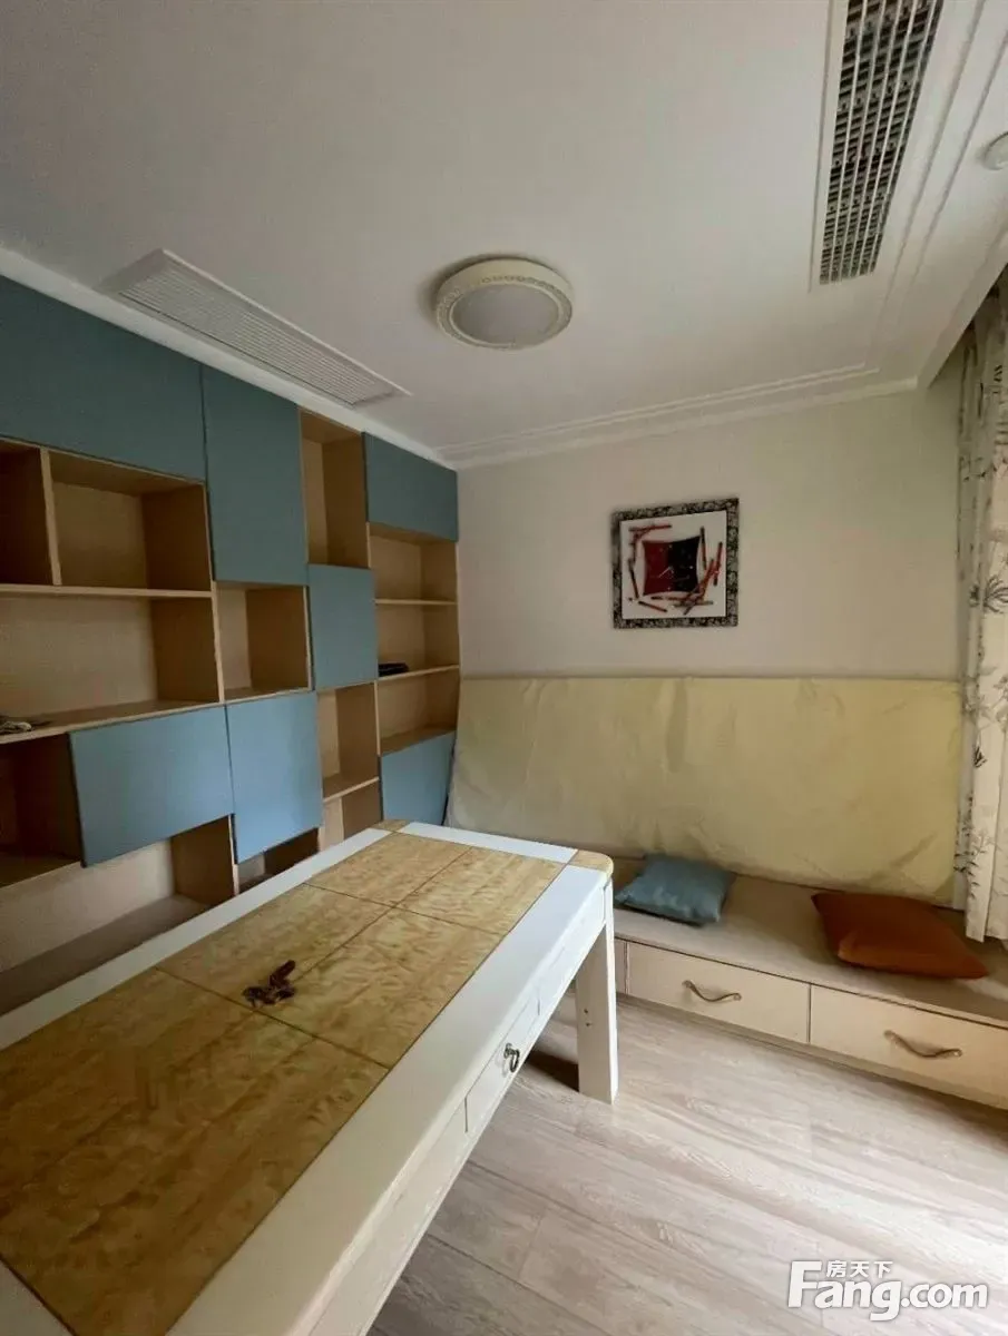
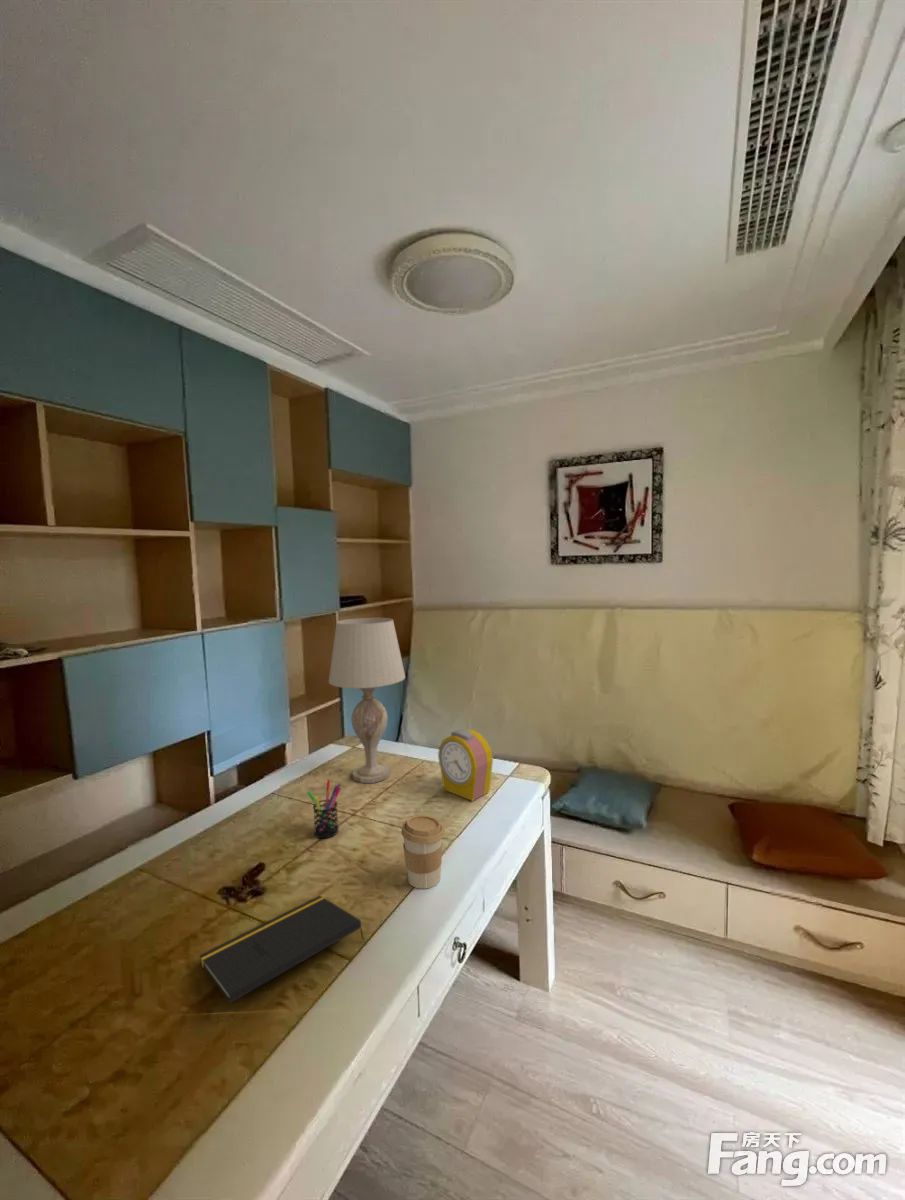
+ coffee cup [400,814,445,890]
+ notepad [199,895,365,1004]
+ table lamp [328,617,406,784]
+ pen holder [307,778,342,839]
+ alarm clock [437,729,494,802]
